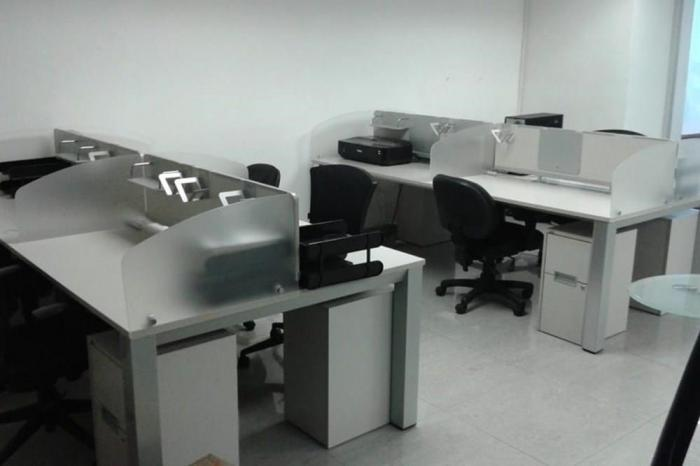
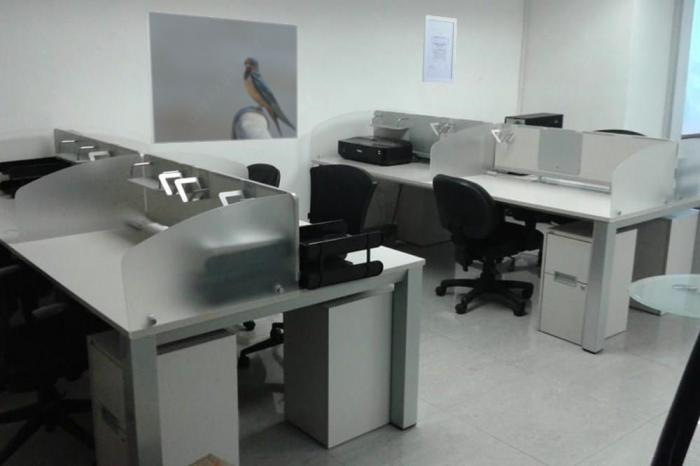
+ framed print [145,10,299,145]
+ wall art [421,14,458,84]
